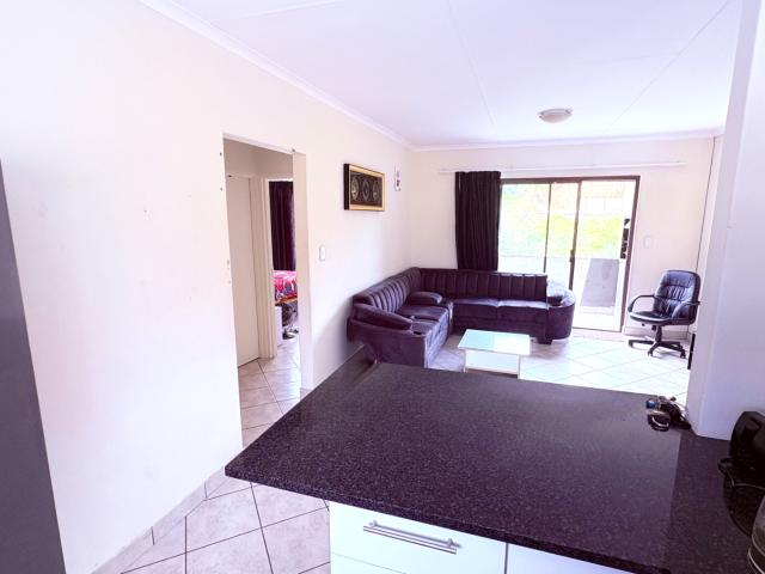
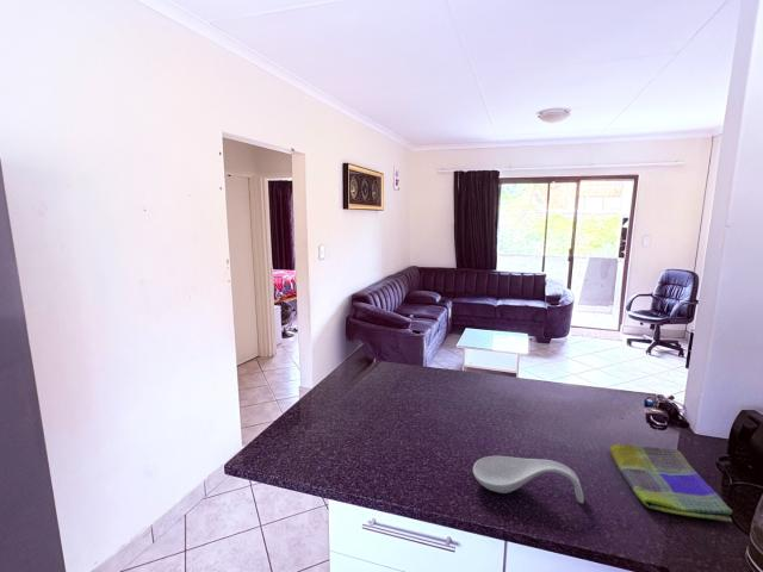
+ dish towel [608,443,733,523]
+ spoon rest [472,455,585,504]
